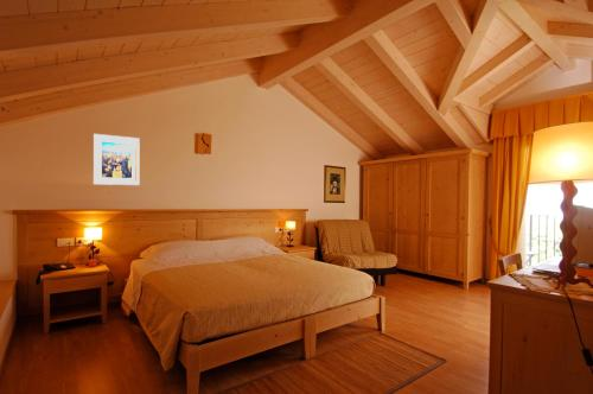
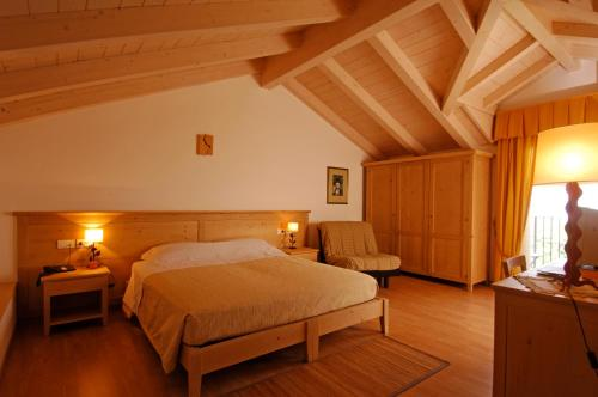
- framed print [93,133,141,186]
